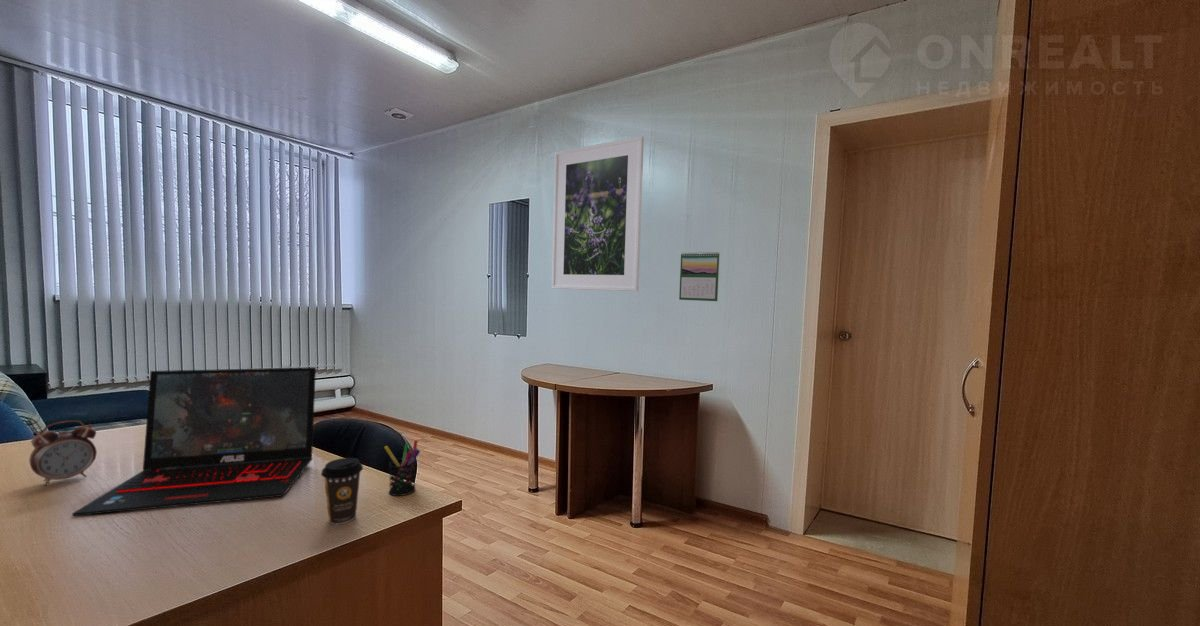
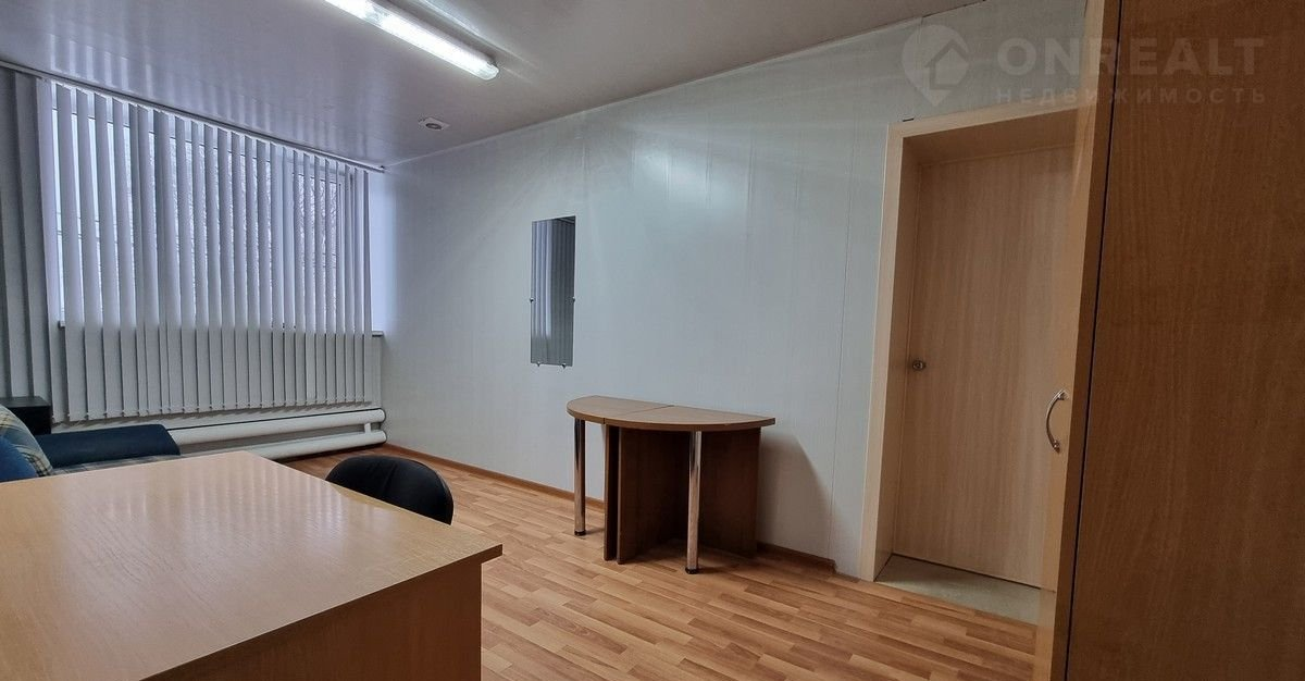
- alarm clock [28,419,98,487]
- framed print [551,135,645,292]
- laptop [71,366,317,517]
- calendar [678,251,721,302]
- pen holder [383,439,421,497]
- coffee cup [320,457,364,525]
